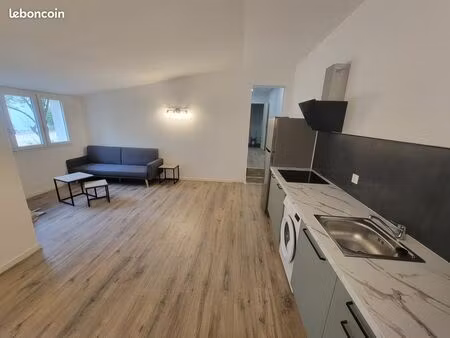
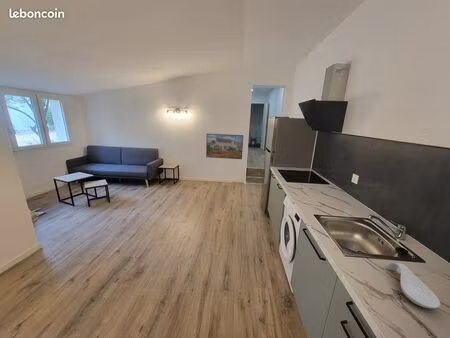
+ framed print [205,133,244,160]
+ spoon rest [385,261,441,309]
